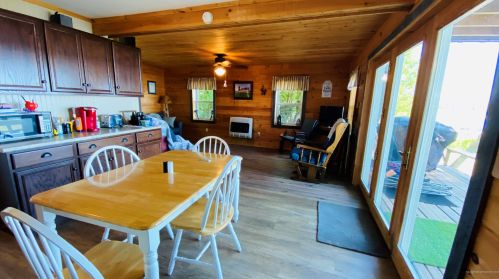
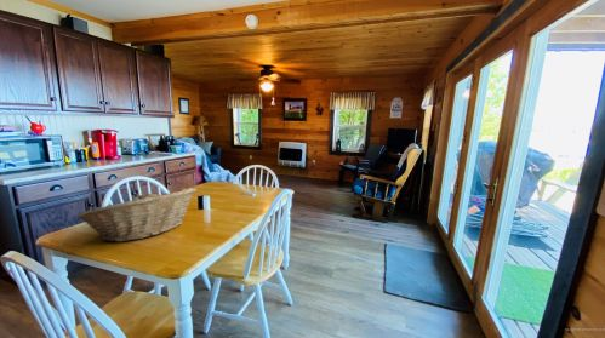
+ fruit basket [75,187,198,242]
